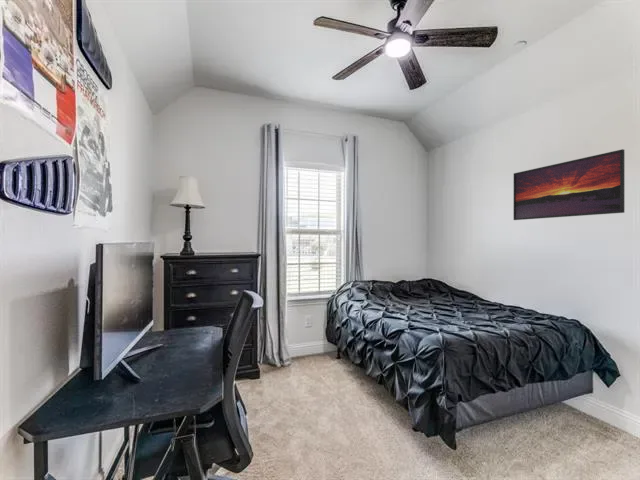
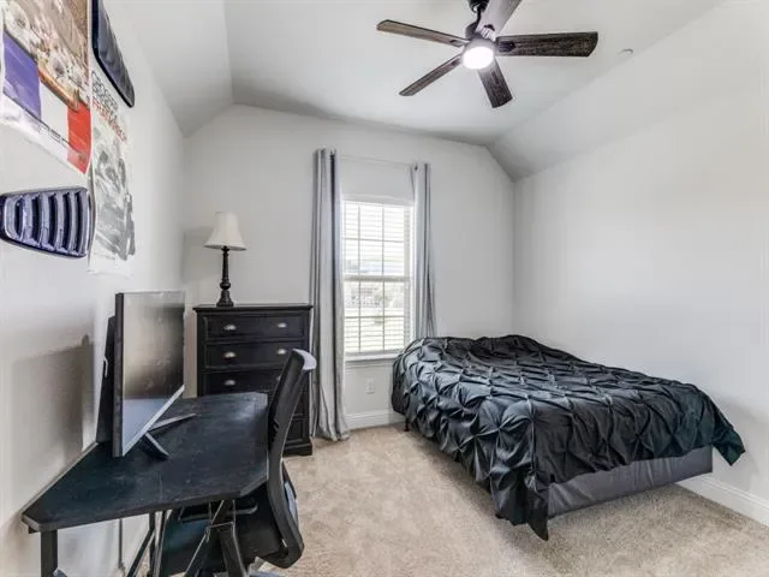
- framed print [513,148,625,221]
